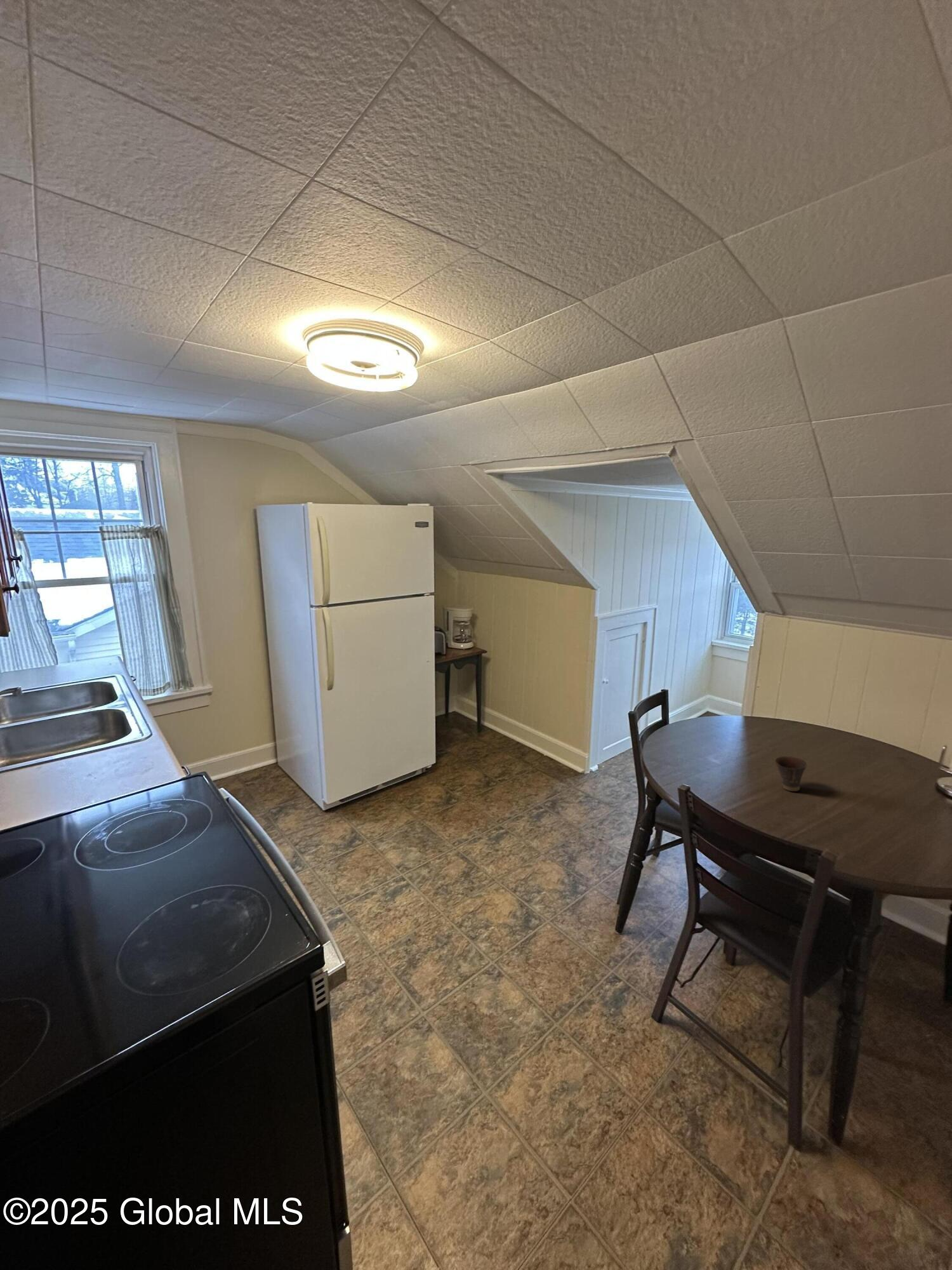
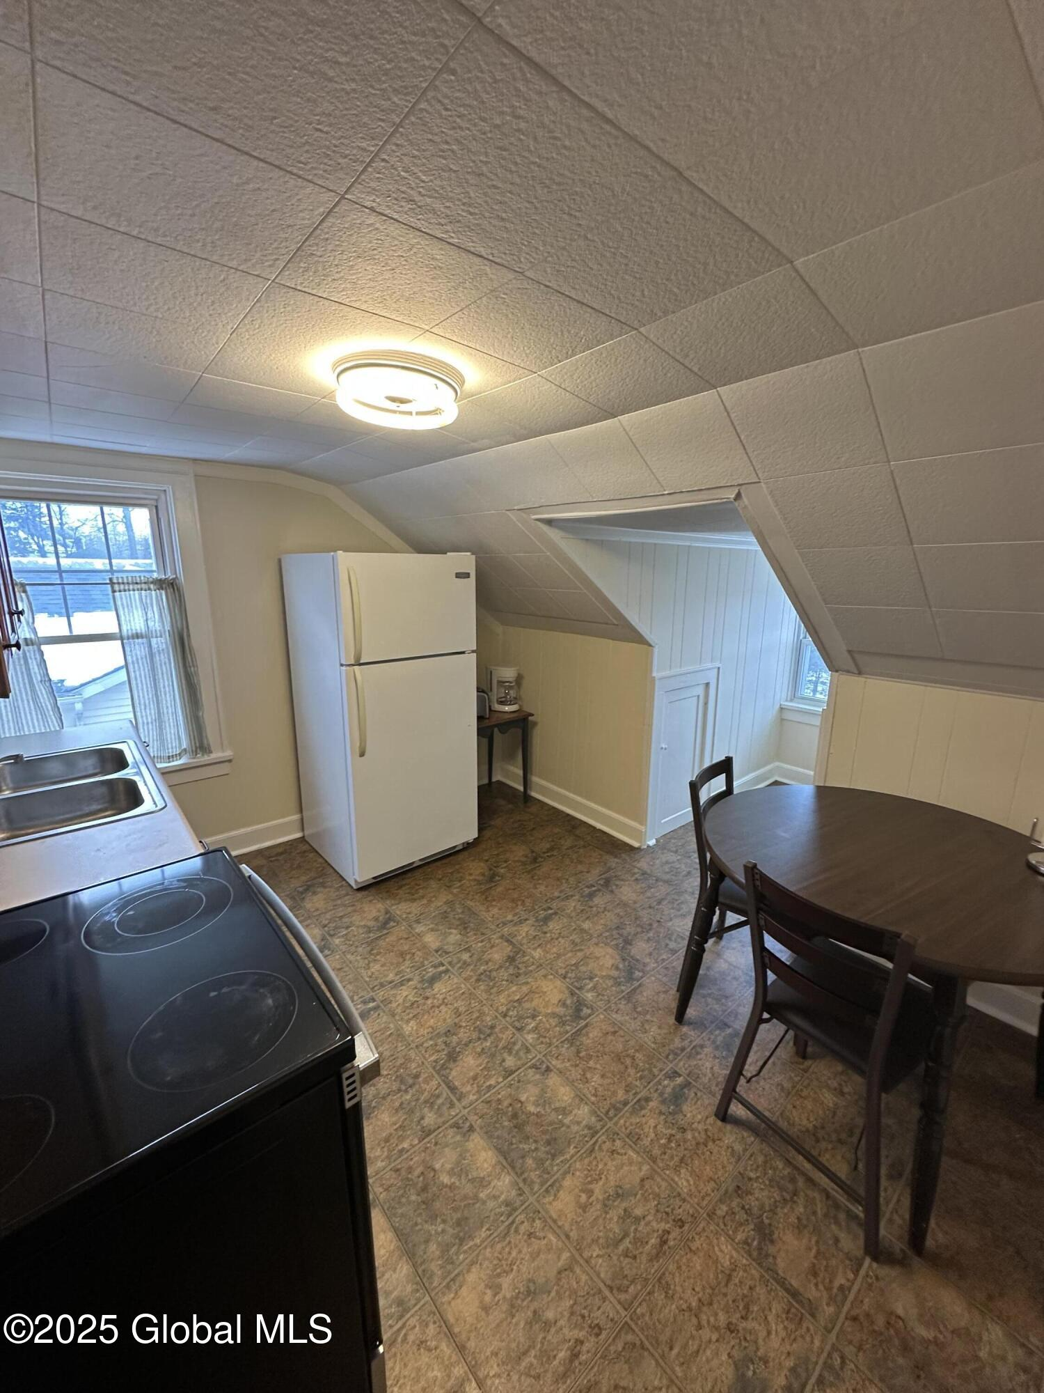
- cup [774,756,808,792]
